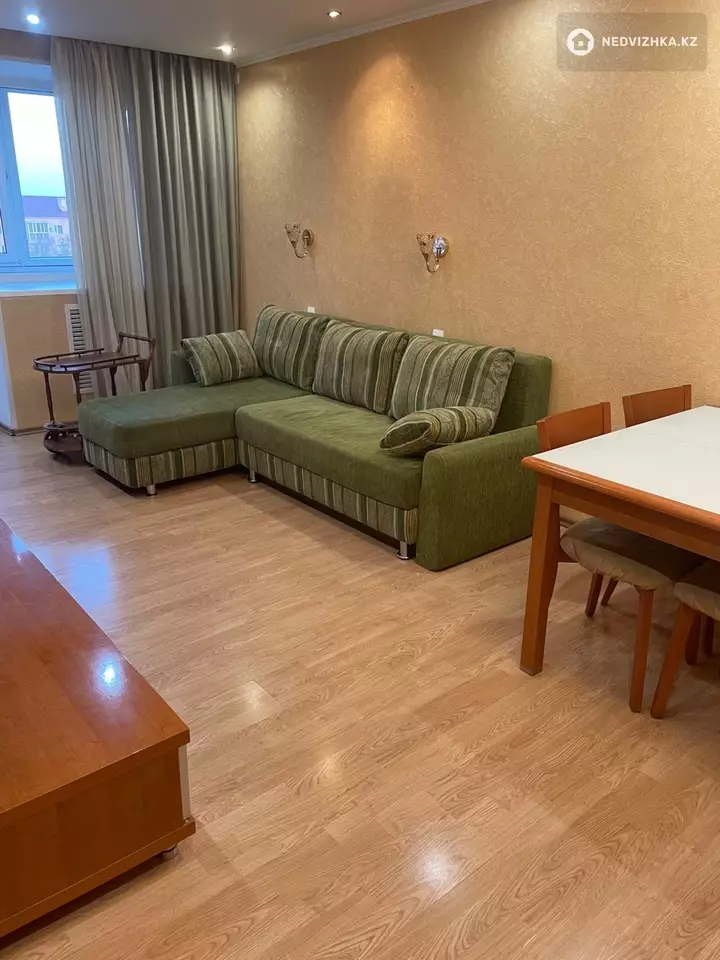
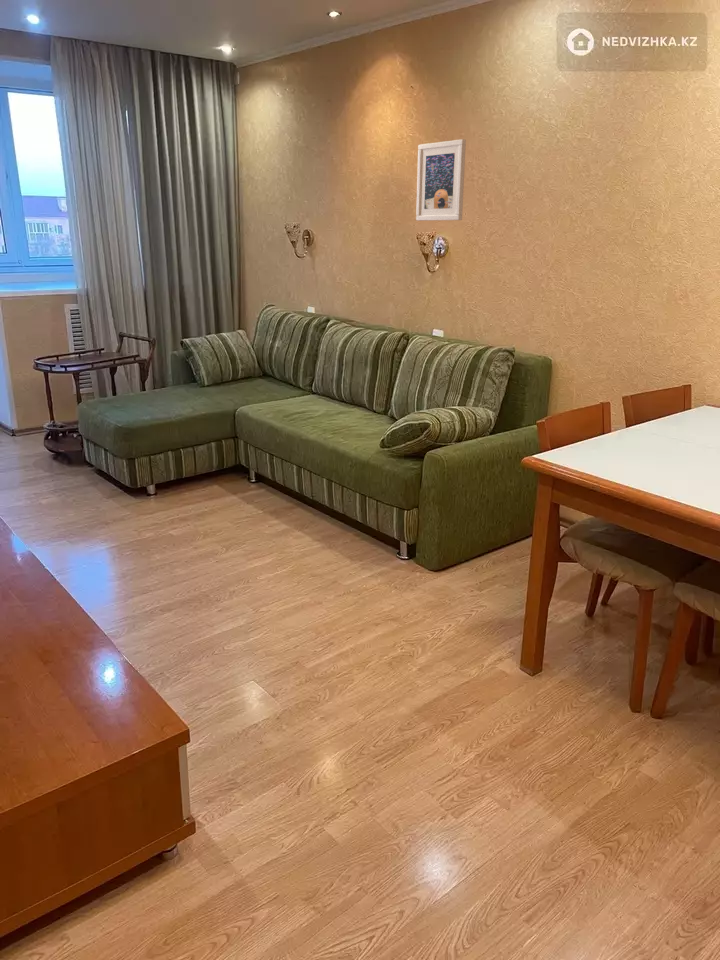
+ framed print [415,138,467,222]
